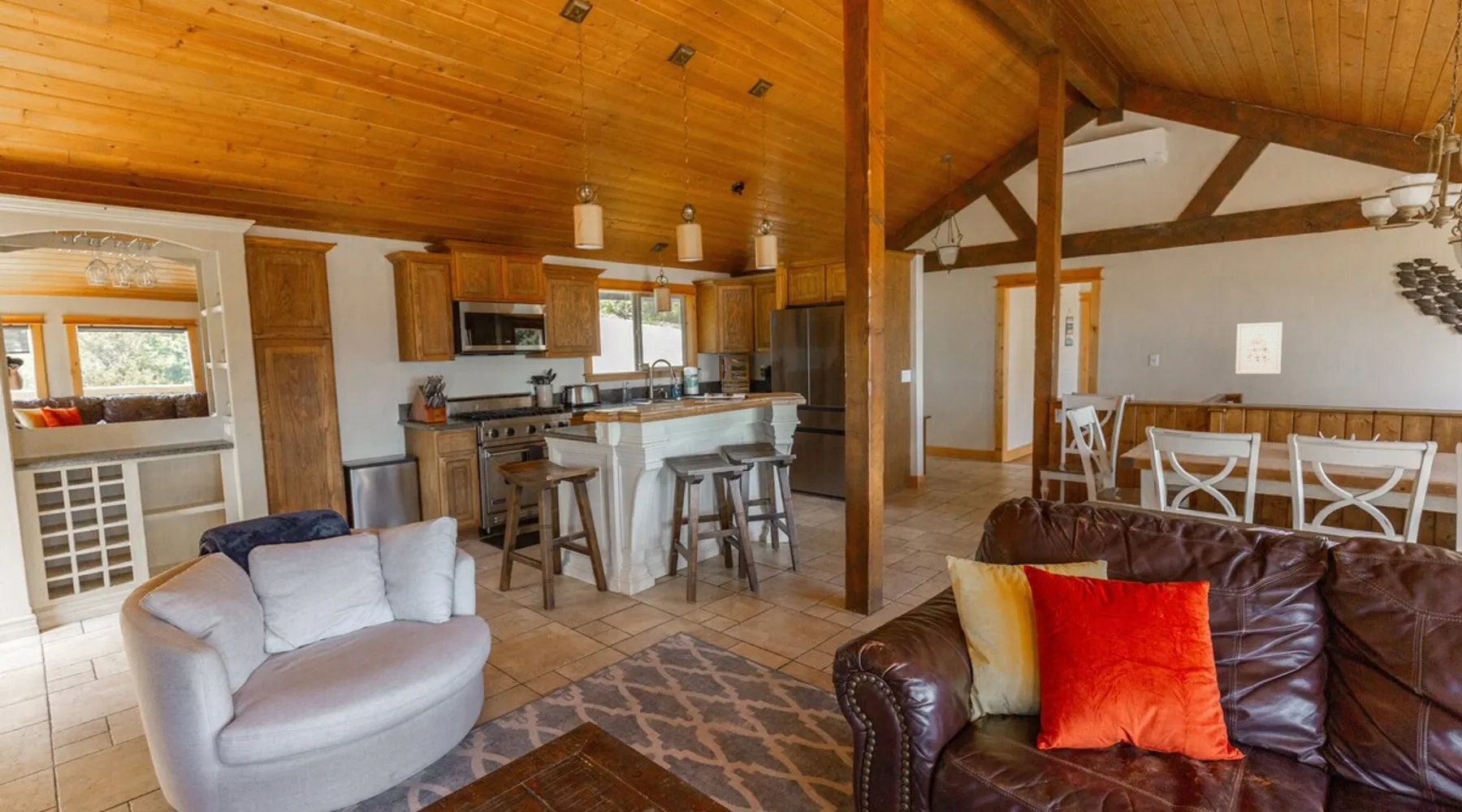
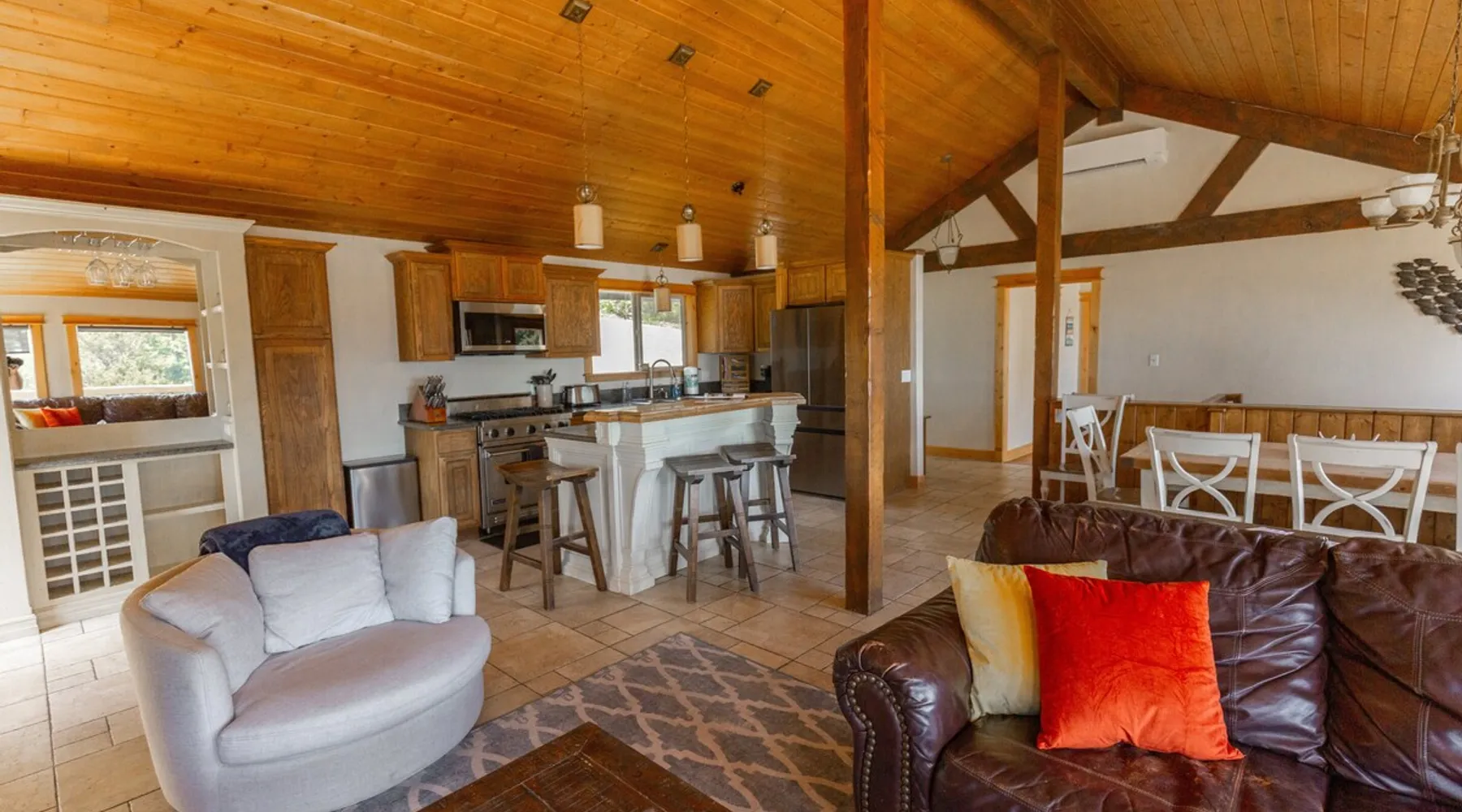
- wall art [1235,322,1283,374]
